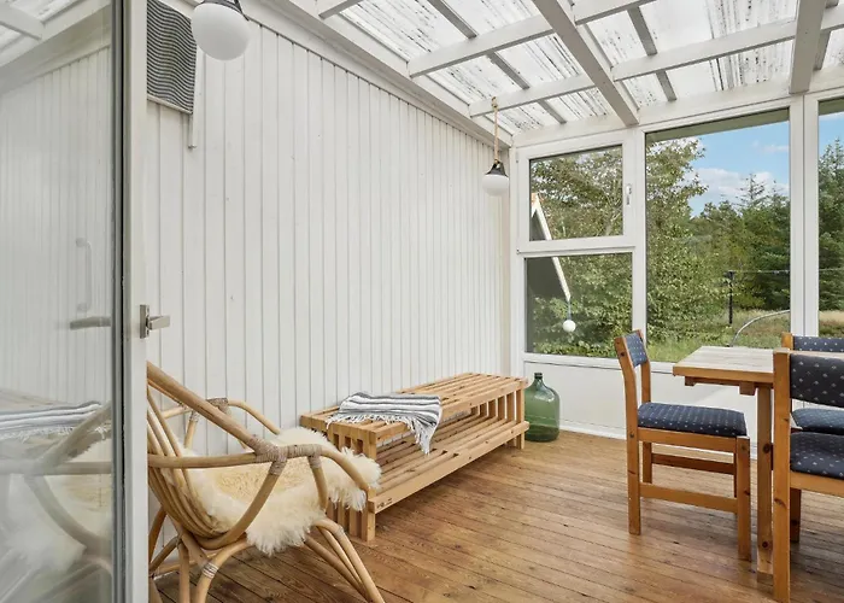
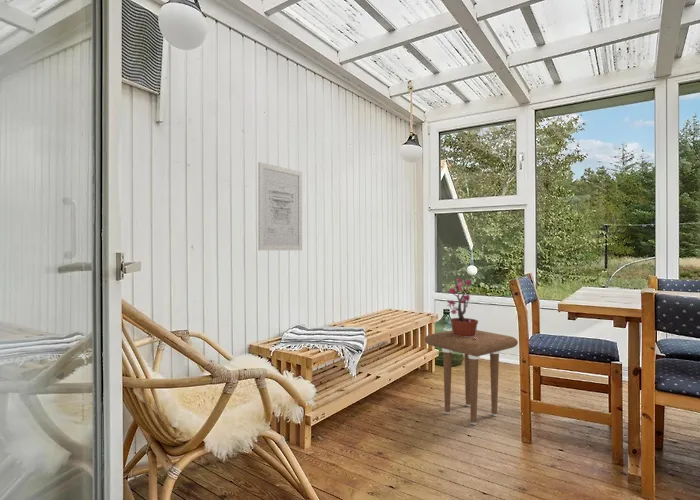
+ side table [424,329,519,426]
+ wall art [257,161,303,251]
+ potted plant [446,277,479,340]
